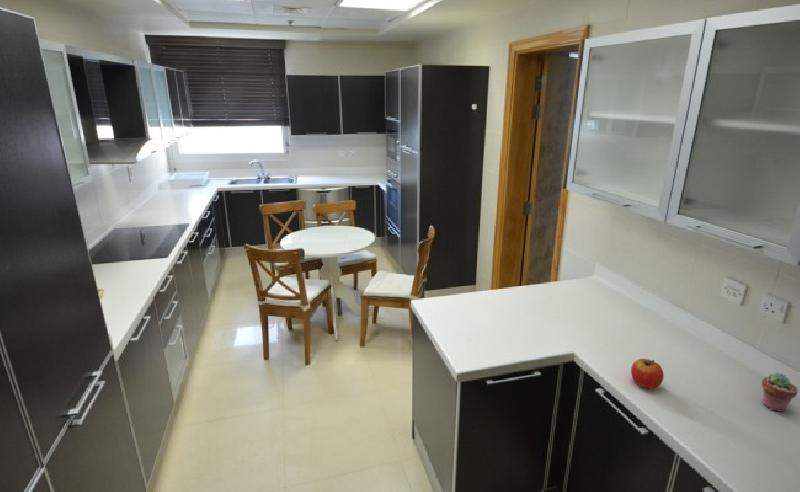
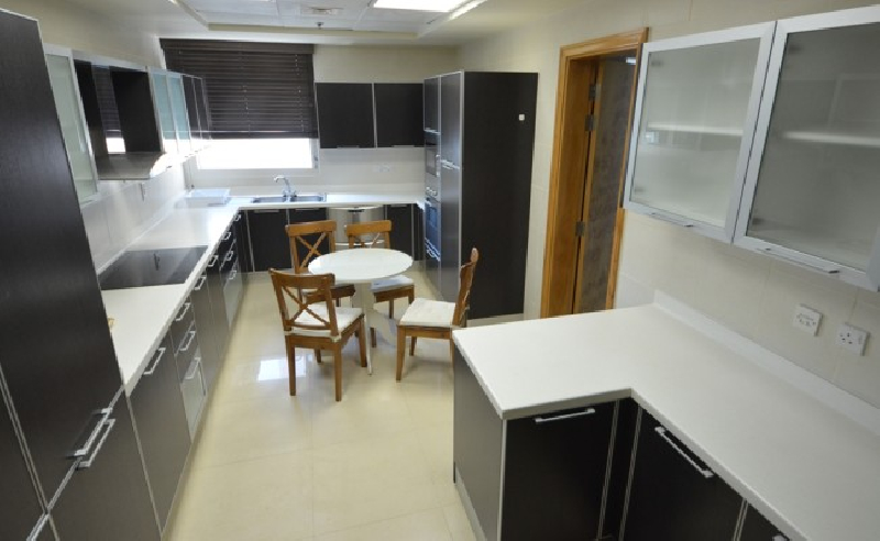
- apple [630,358,665,390]
- potted succulent [761,371,799,413]
